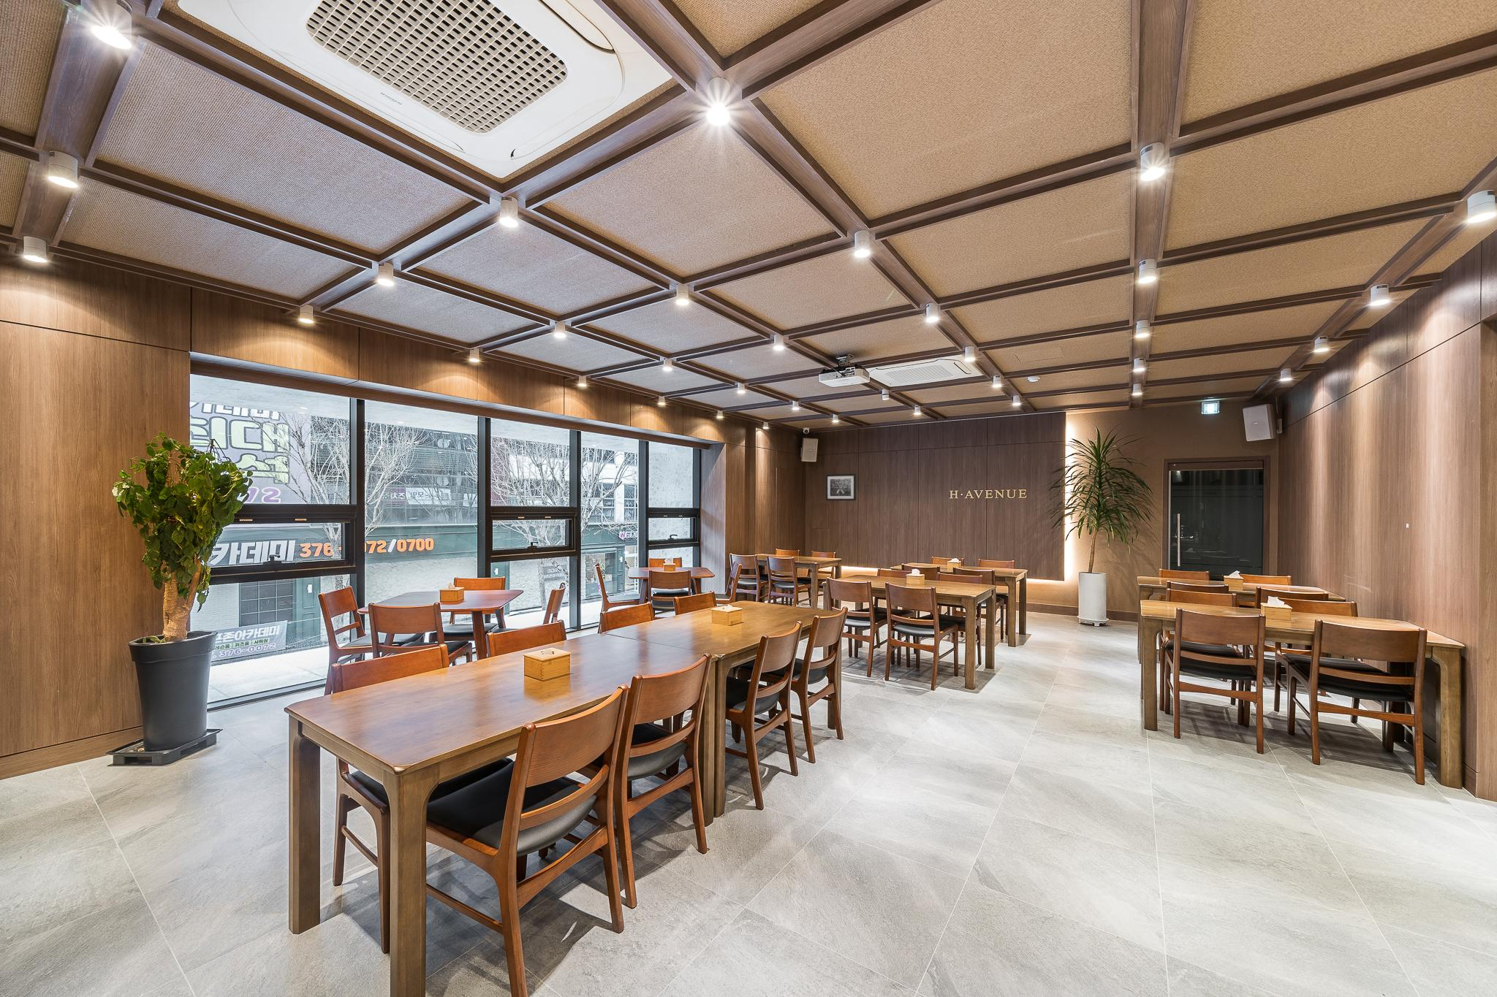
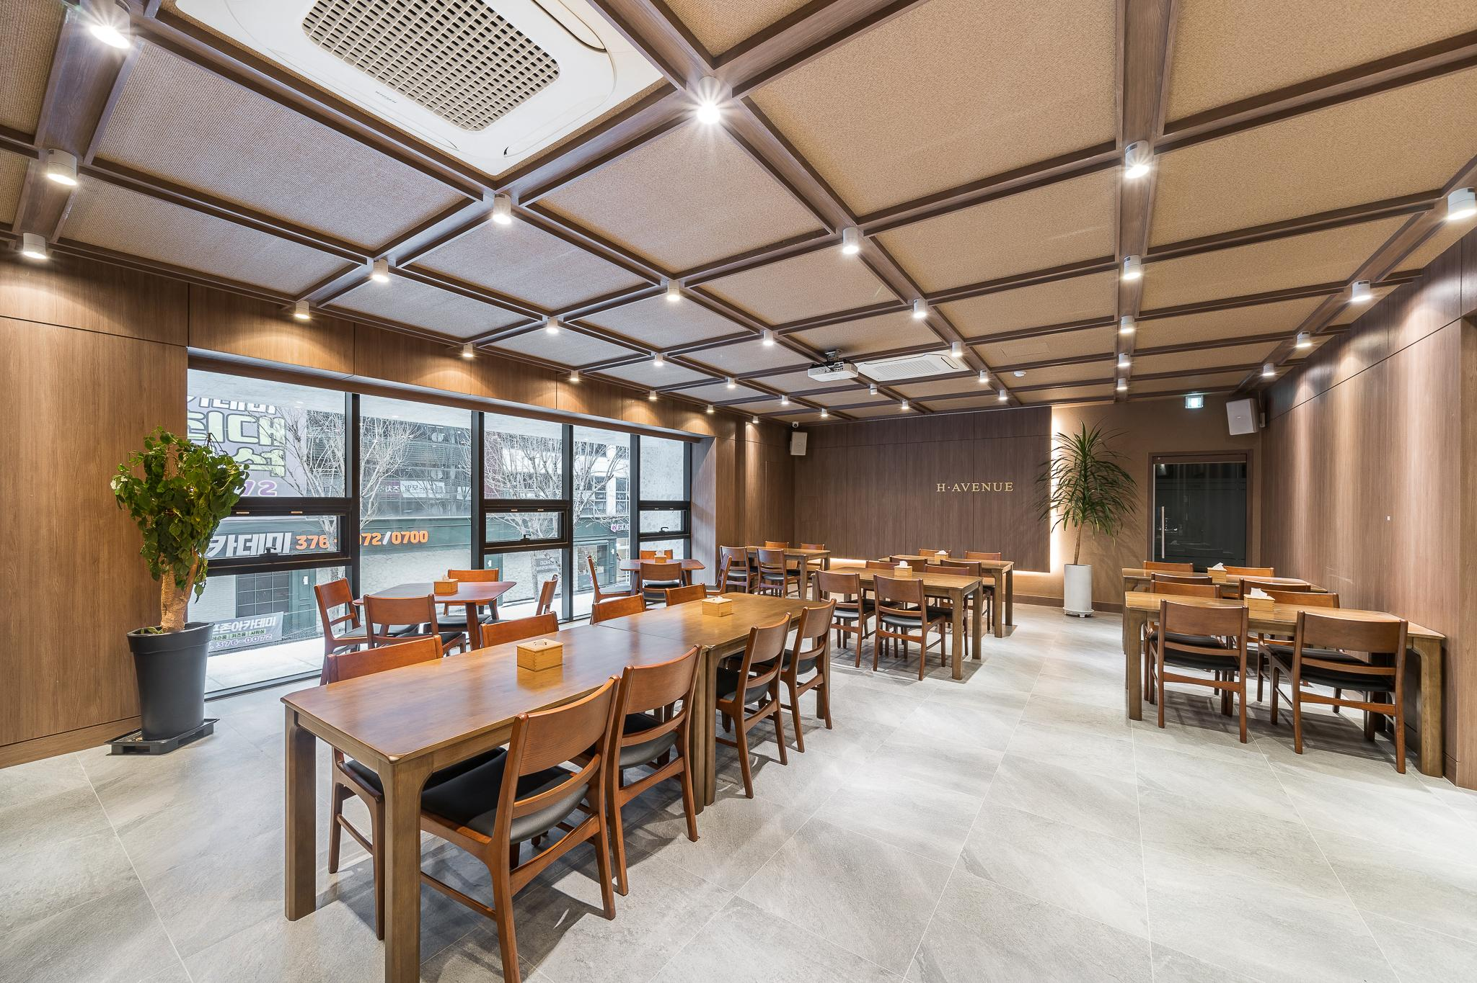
- wall art [825,473,857,501]
